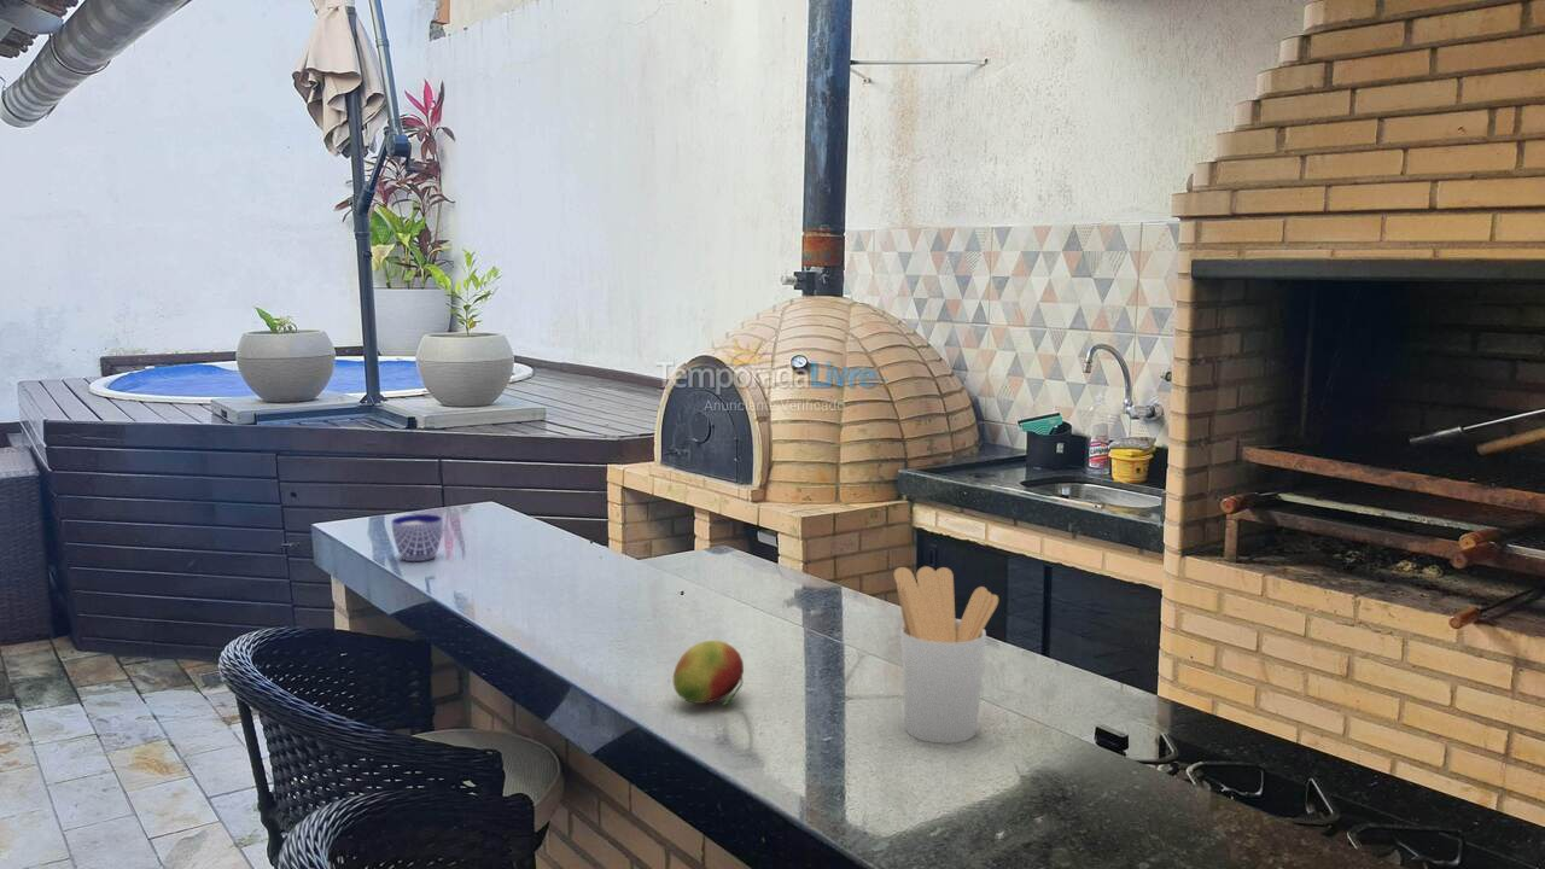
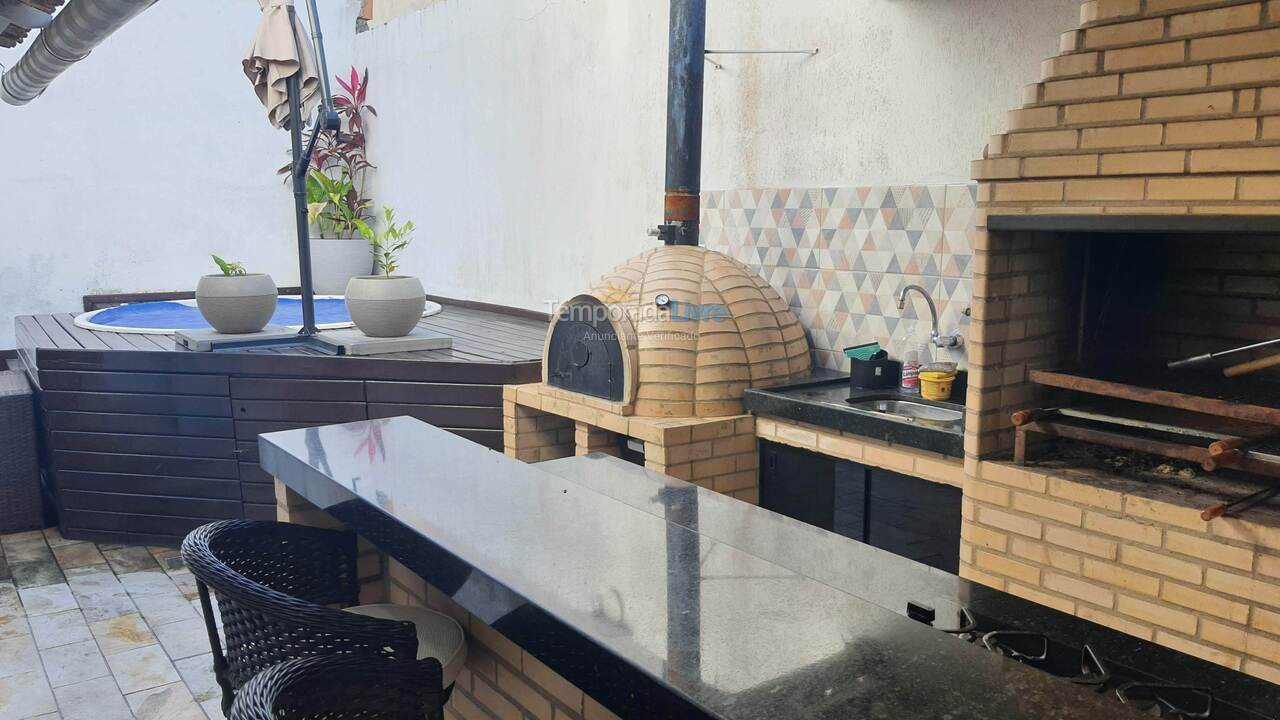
- fruit [672,640,745,707]
- cup [390,513,444,562]
- utensil holder [893,565,999,745]
